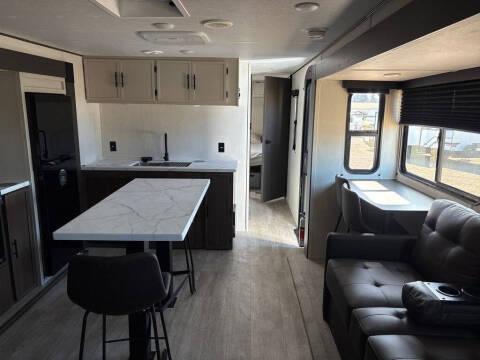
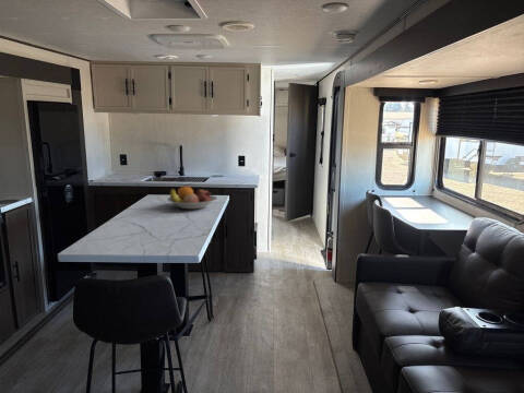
+ fruit bowl [166,186,218,211]
